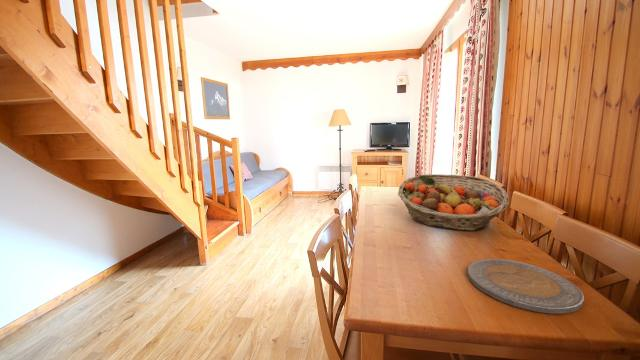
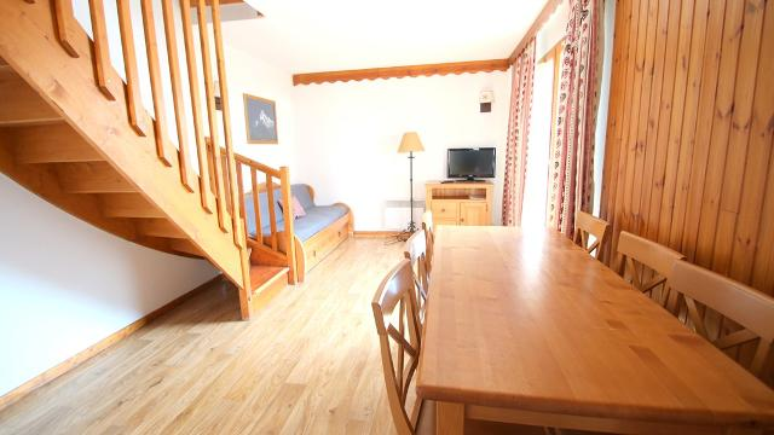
- fruit basket [397,173,510,232]
- plate [466,258,585,315]
